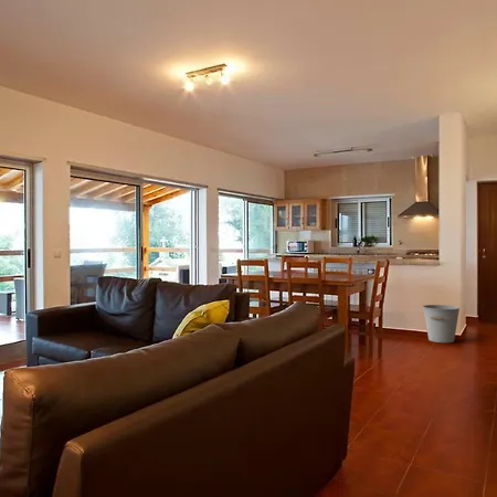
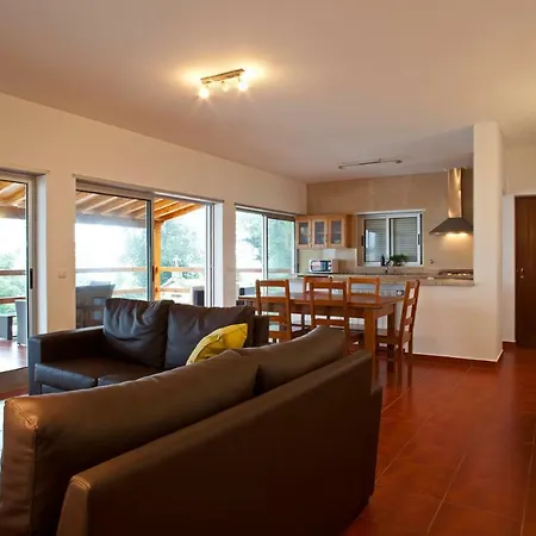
- bucket [422,304,461,343]
